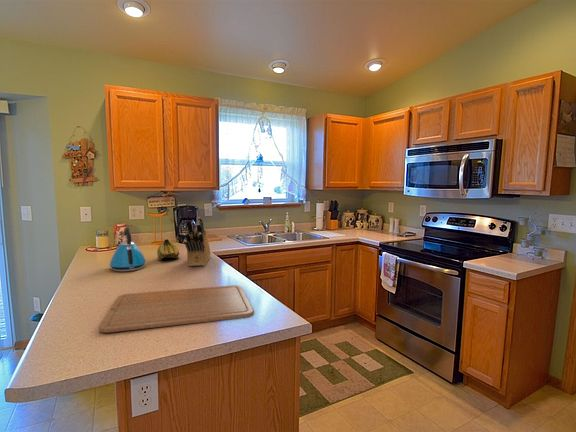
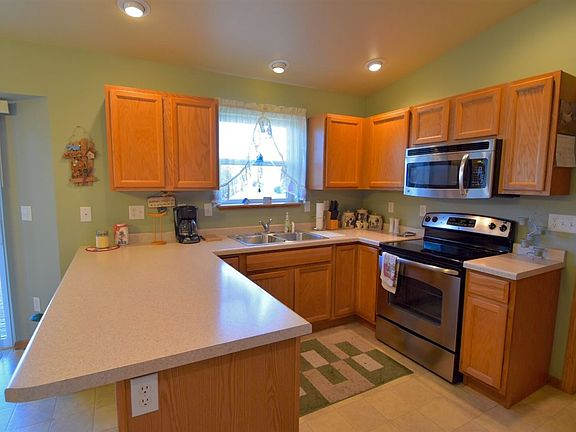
- kettle [108,226,147,273]
- knife block [184,216,211,267]
- fruit [156,238,180,261]
- chopping board [98,284,255,334]
